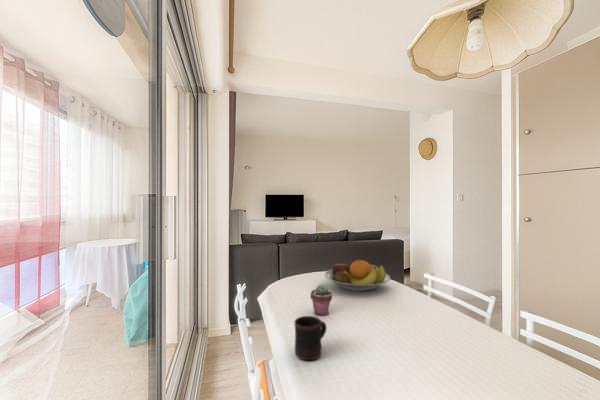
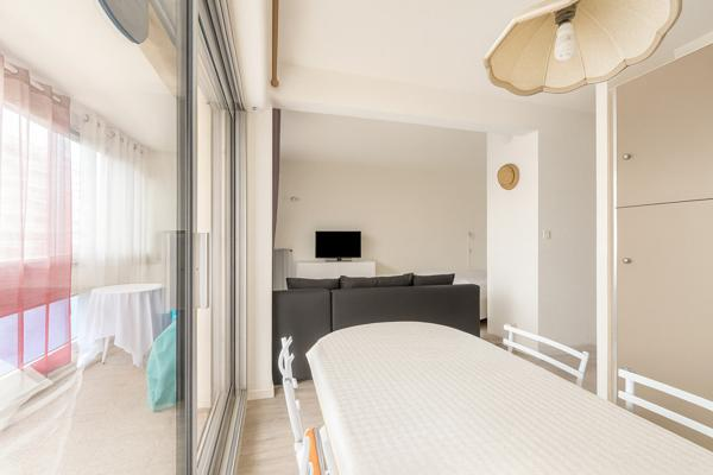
- mug [293,315,328,361]
- fruit bowl [324,259,391,292]
- potted succulent [310,283,333,317]
